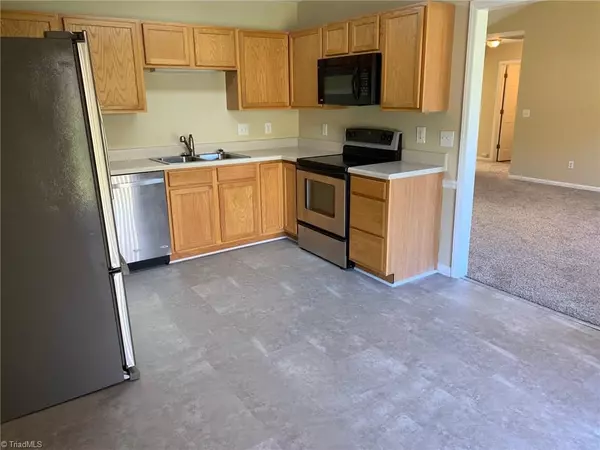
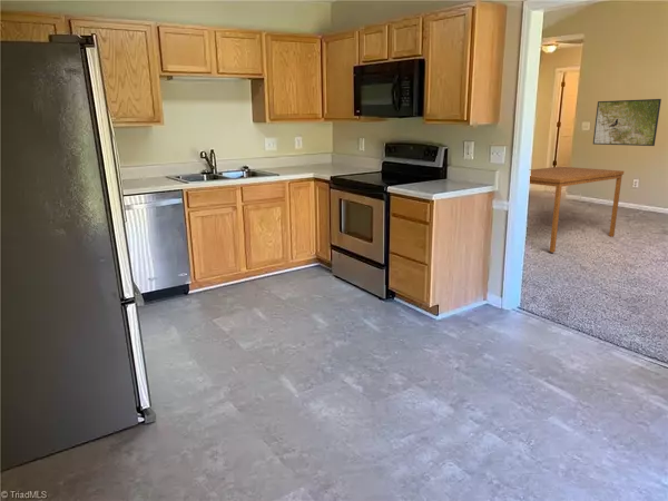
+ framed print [592,98,662,147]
+ dining table [529,166,625,253]
